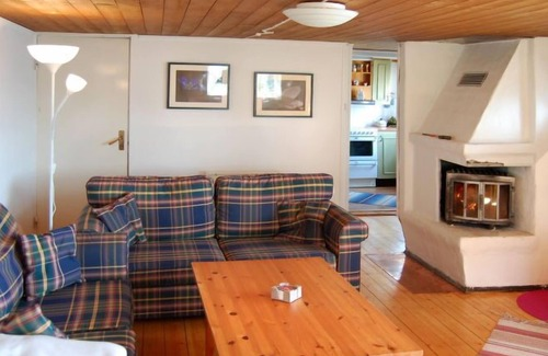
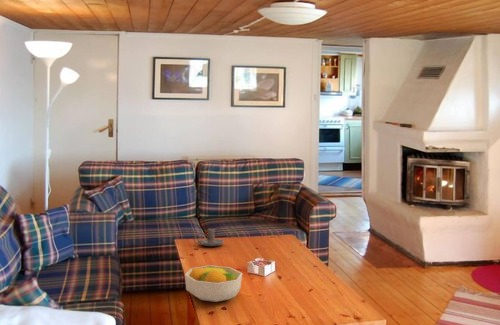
+ candle holder [193,228,225,247]
+ fruit bowl [184,265,243,303]
